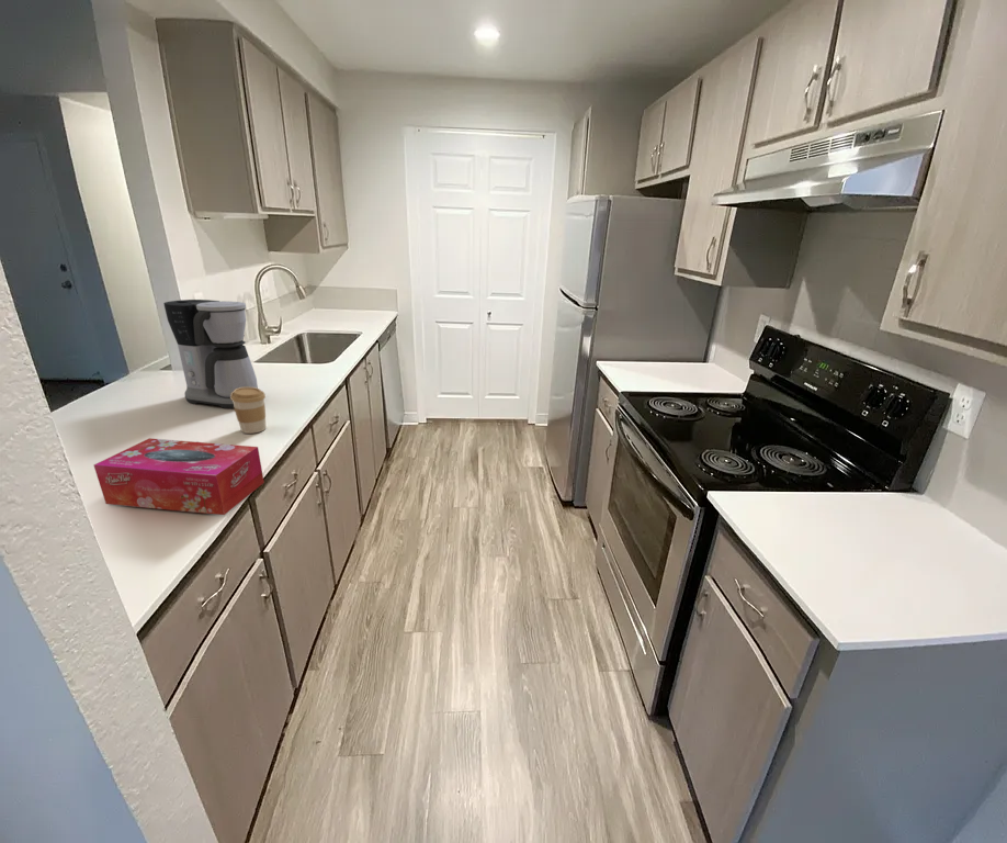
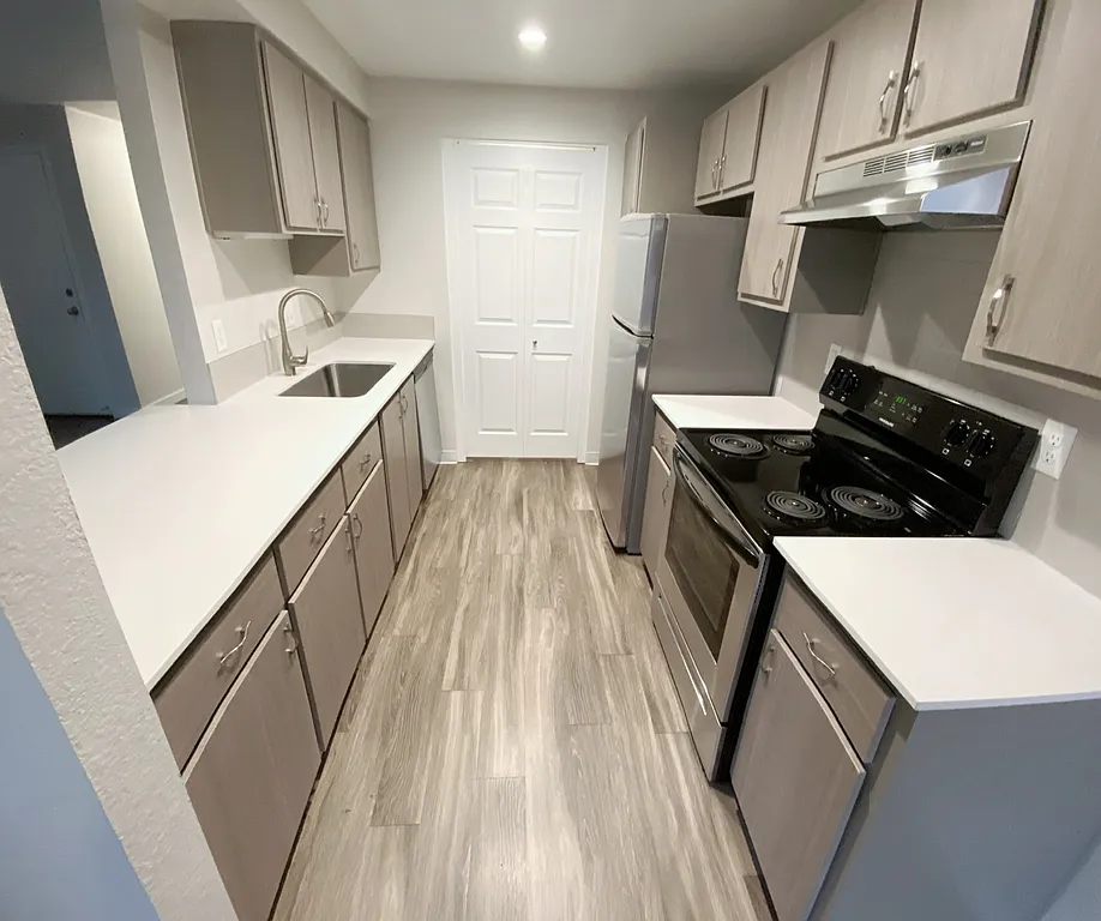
- tissue box [93,437,265,516]
- coffee maker [162,299,259,409]
- coffee cup [230,387,268,435]
